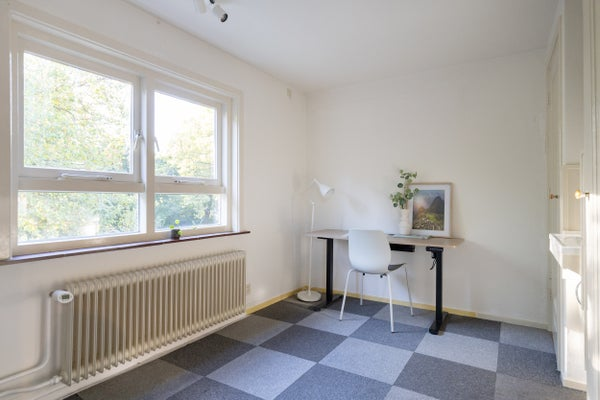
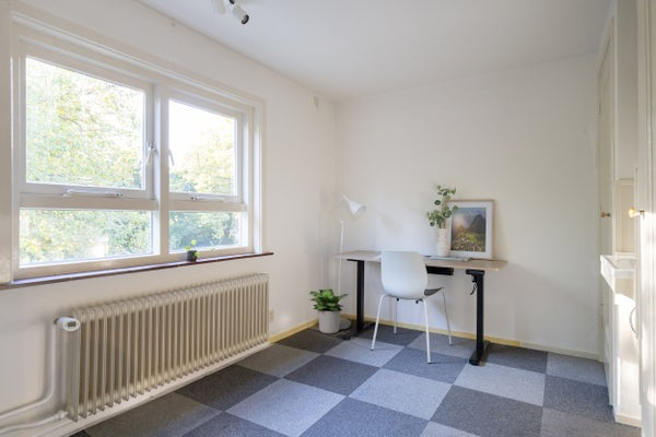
+ potted plant [308,288,350,334]
